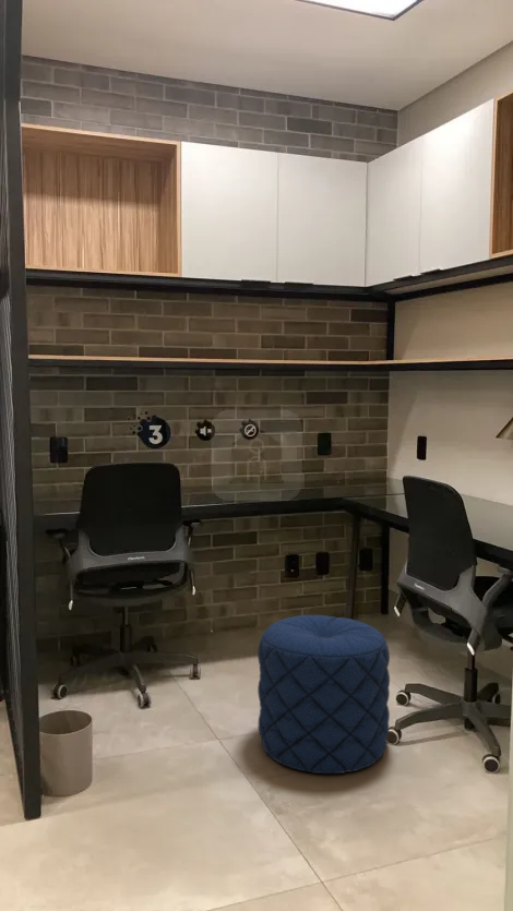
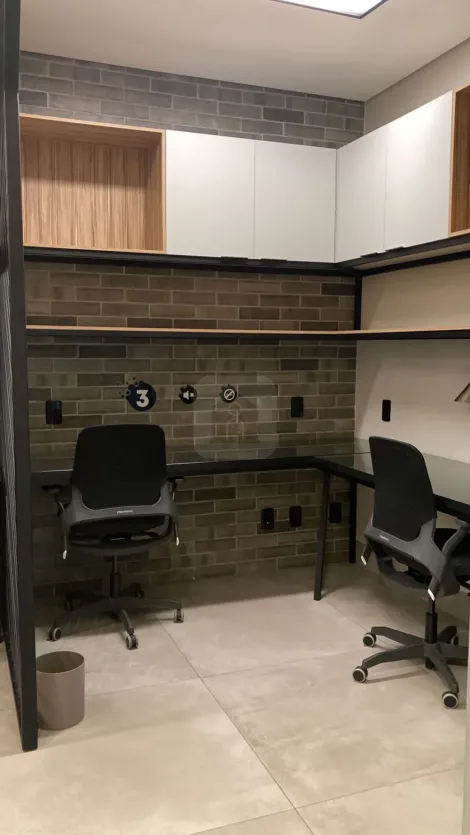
- pouf [256,614,391,775]
